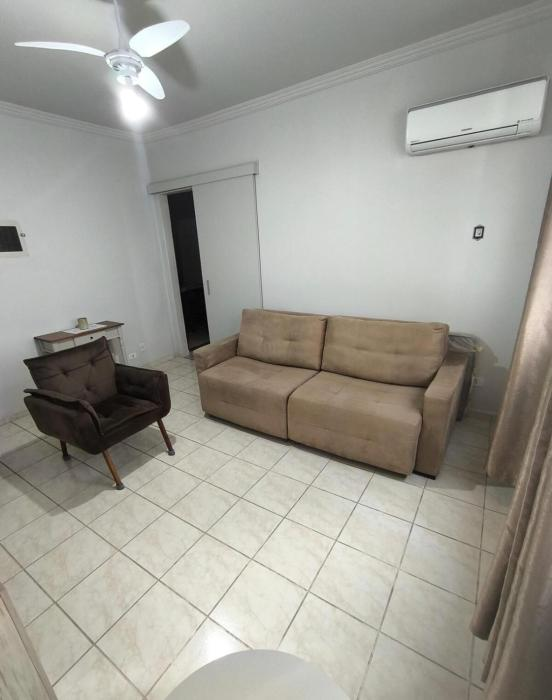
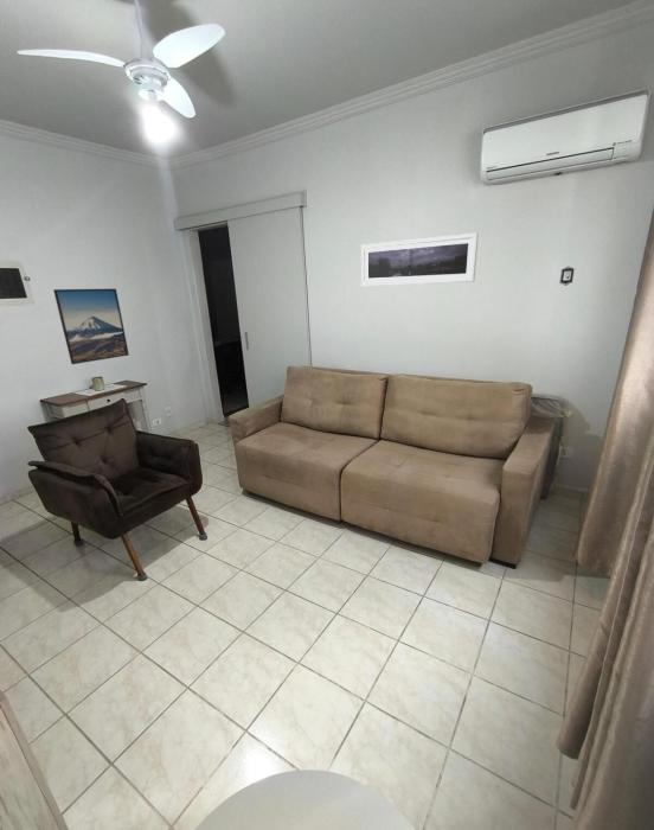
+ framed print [52,287,130,365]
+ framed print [360,232,480,287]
